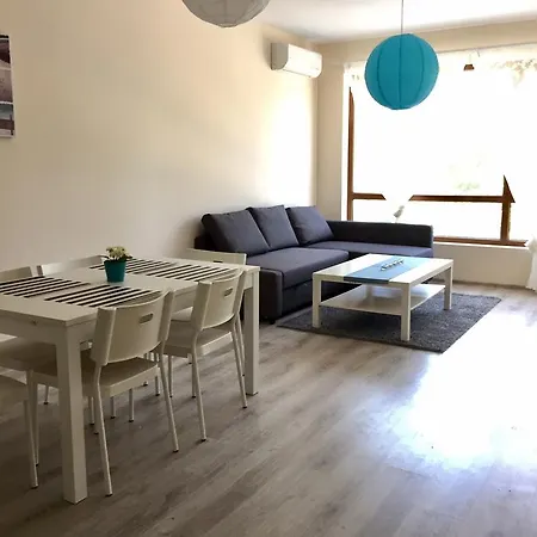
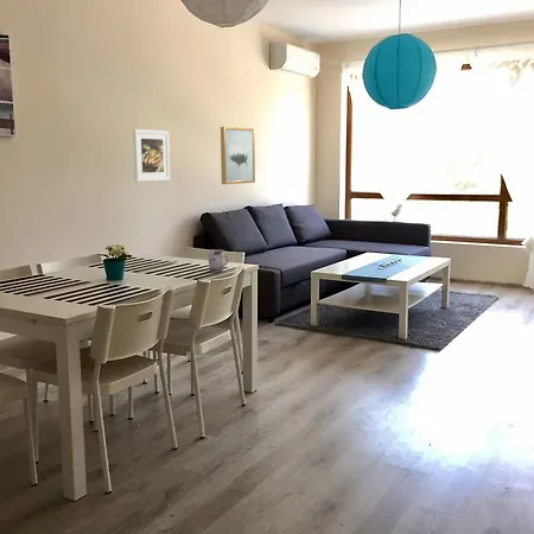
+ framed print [132,128,171,183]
+ wall art [220,126,256,185]
+ cup [206,248,229,273]
